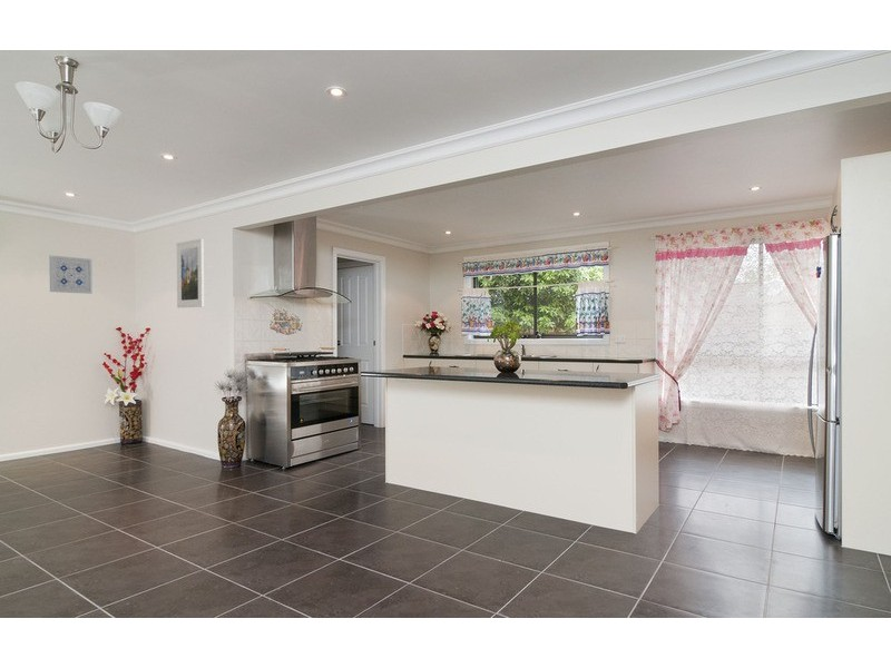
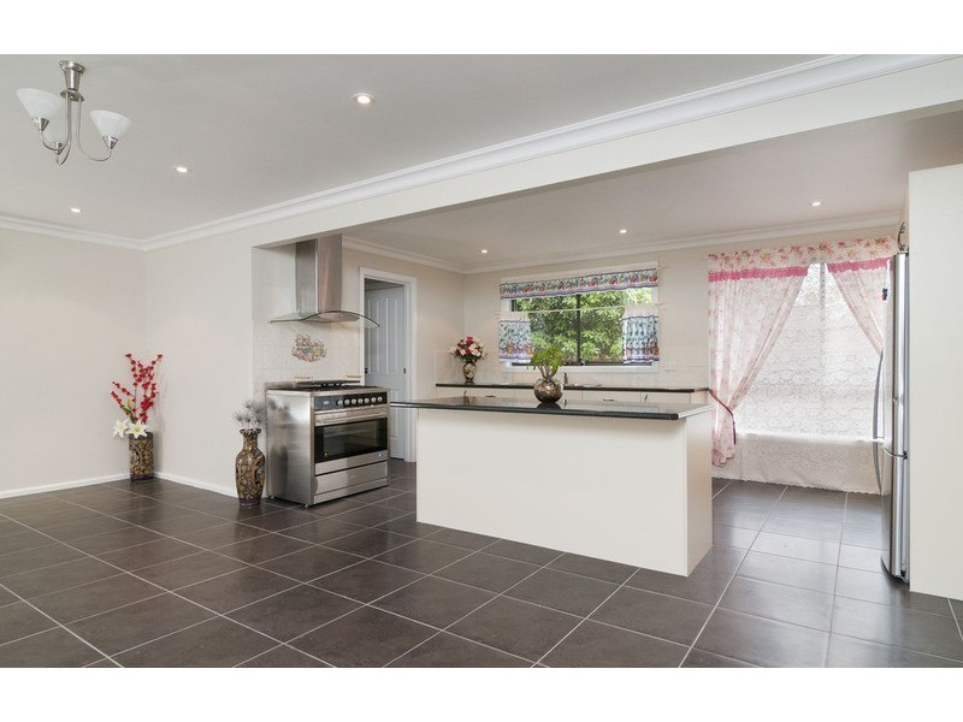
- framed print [176,238,205,308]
- wall art [48,254,94,295]
